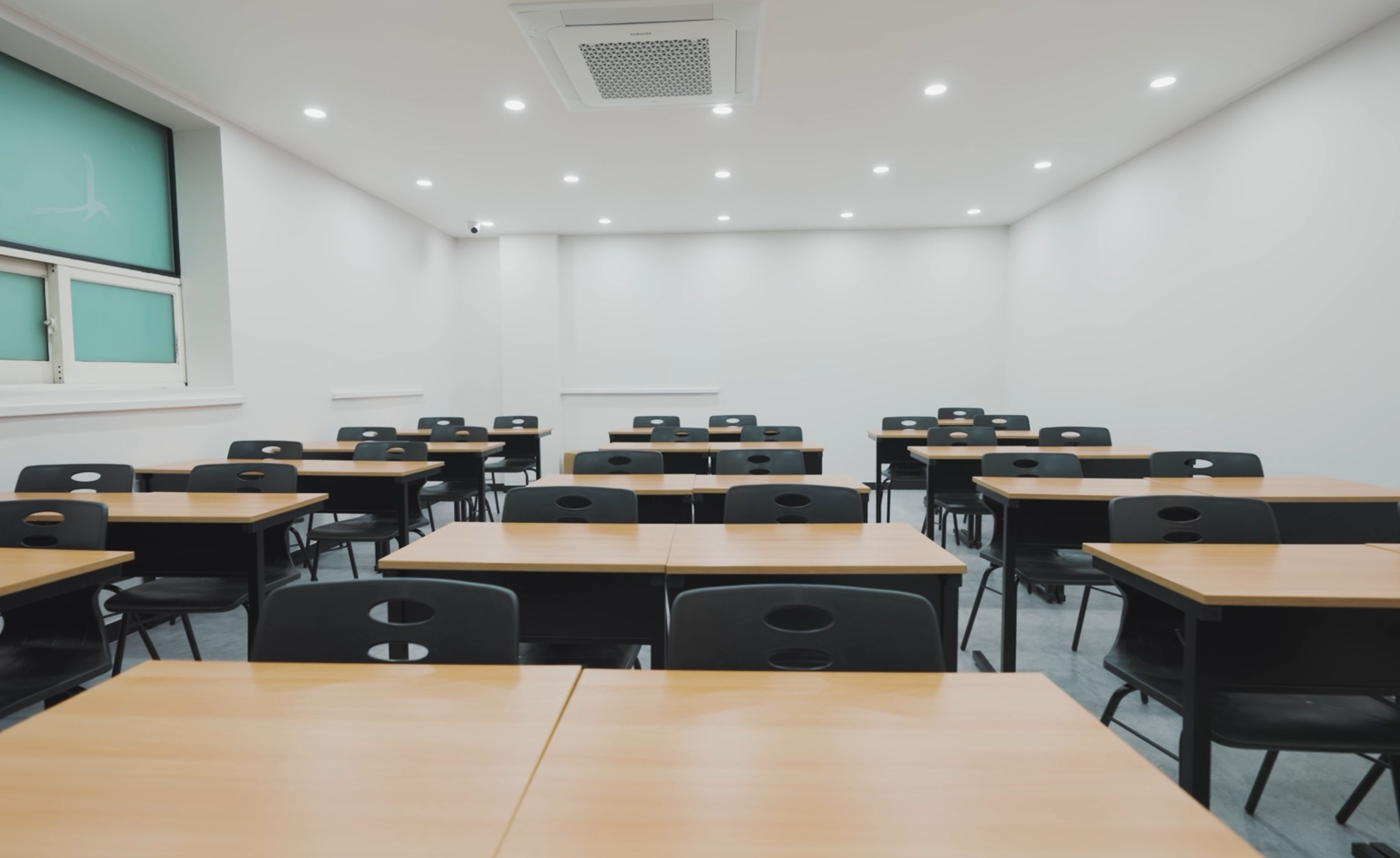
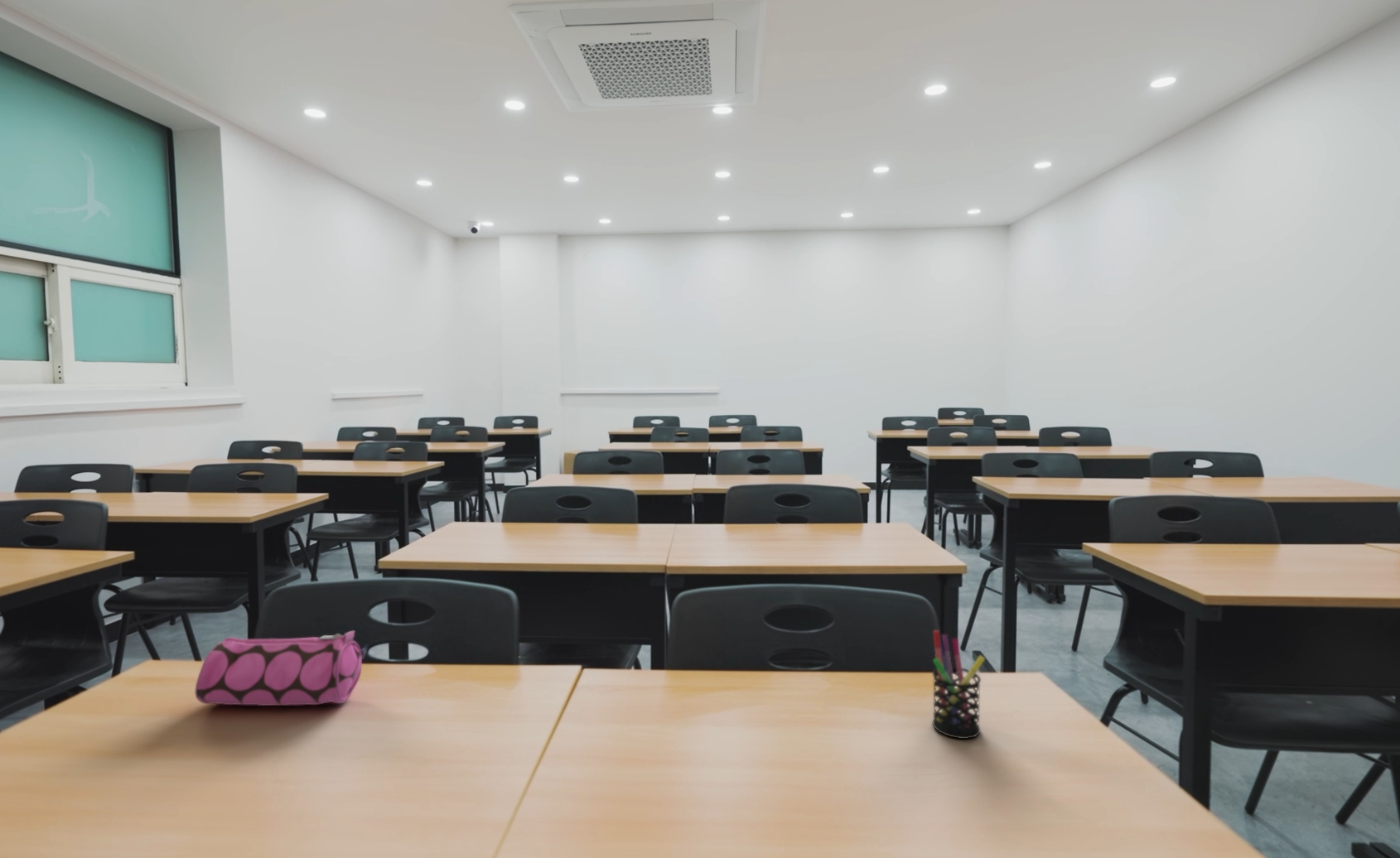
+ pen holder [932,629,986,740]
+ pencil case [194,630,369,706]
